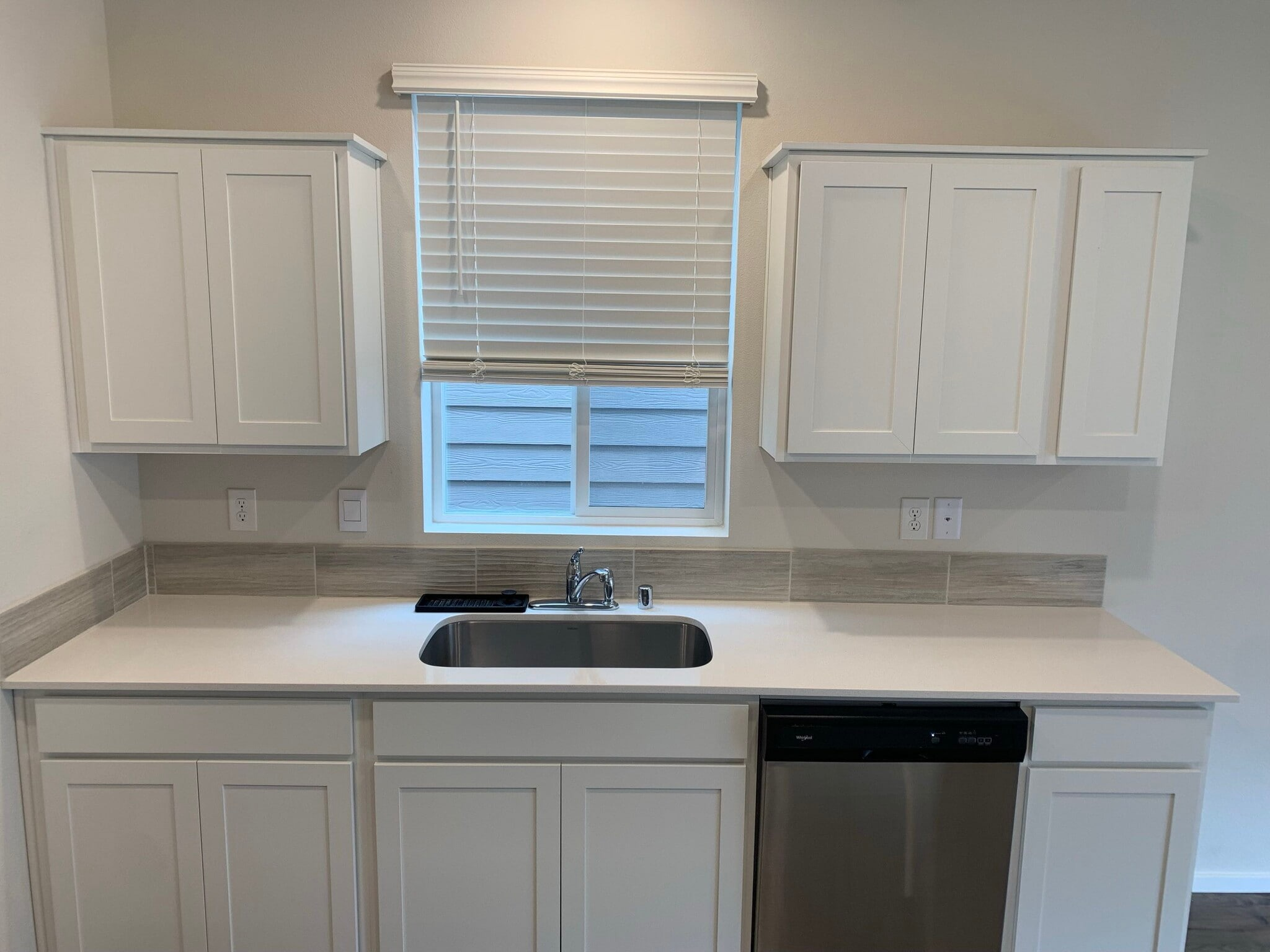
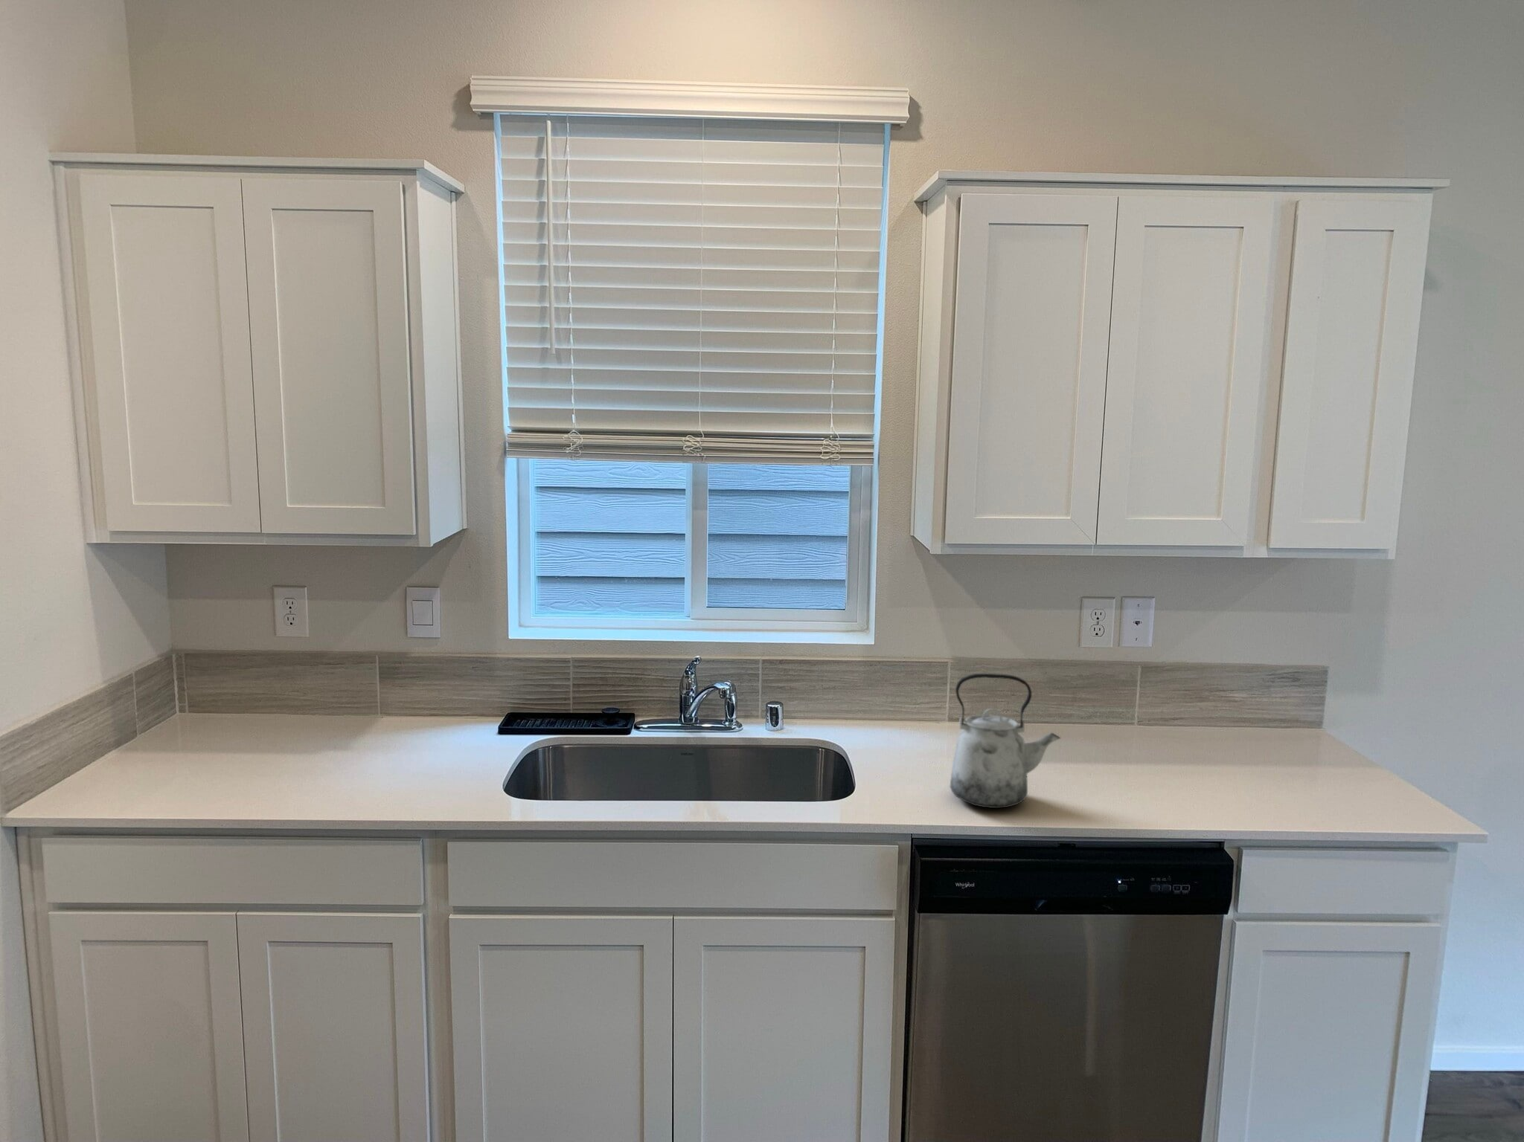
+ kettle [949,673,1061,809]
